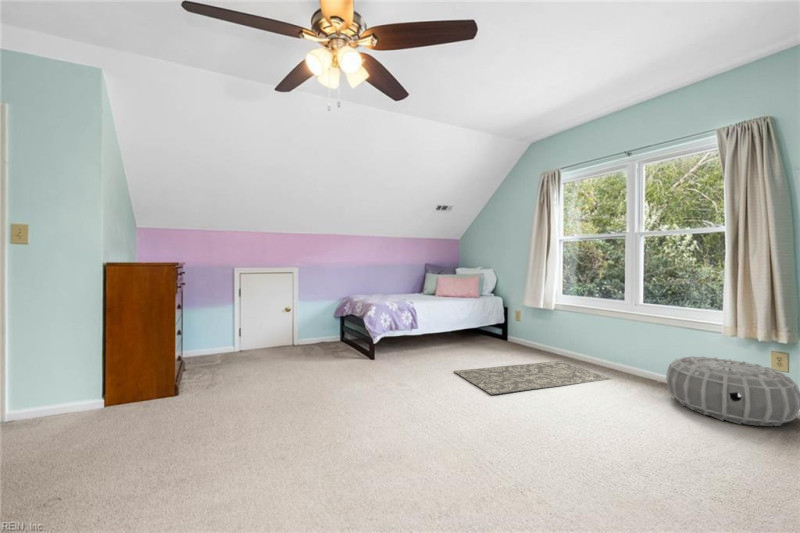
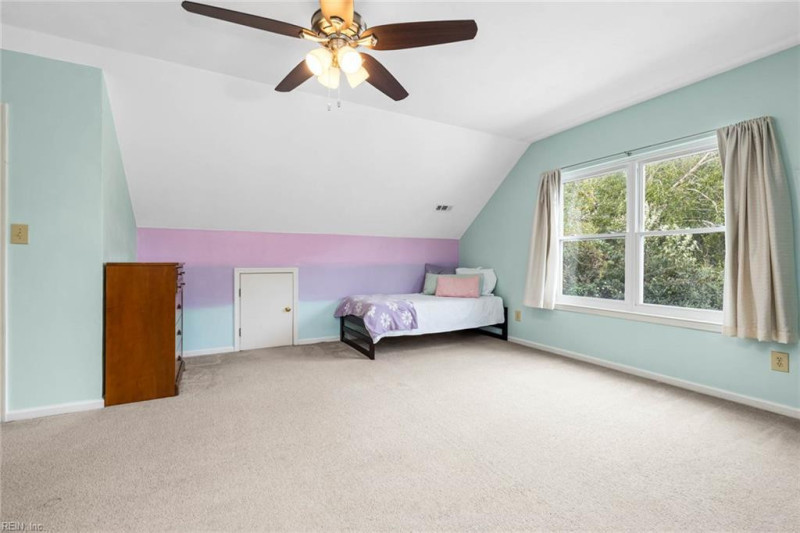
- rug [452,360,614,396]
- air purifier [665,355,800,427]
